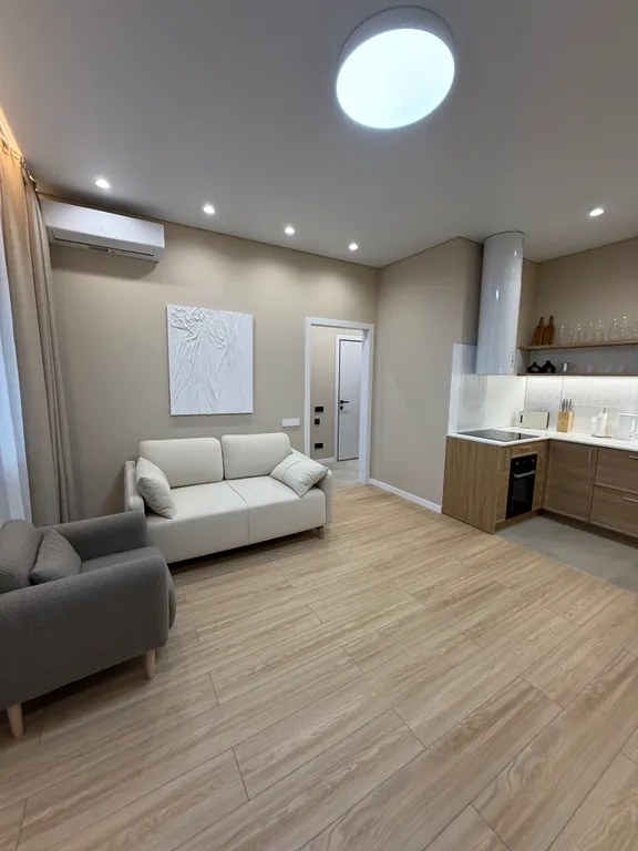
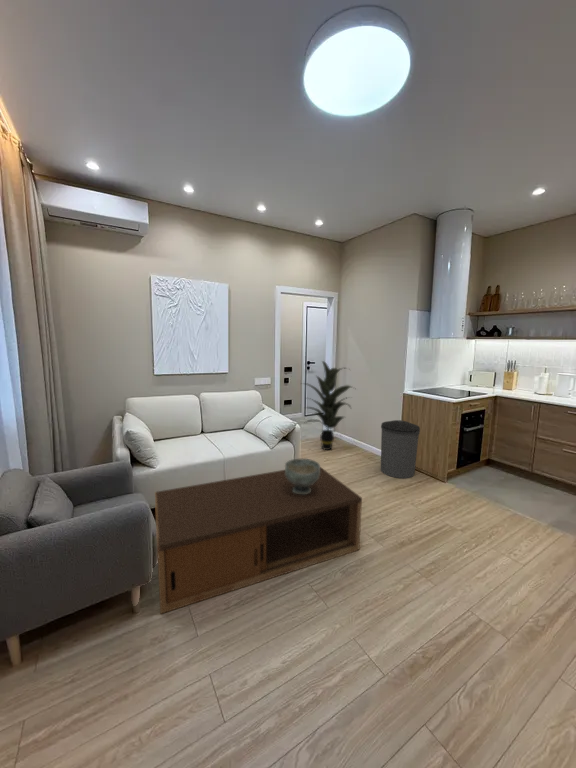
+ coffee table [154,466,363,615]
+ trash can [380,419,421,479]
+ decorative bowl [284,457,321,494]
+ indoor plant [301,360,358,451]
